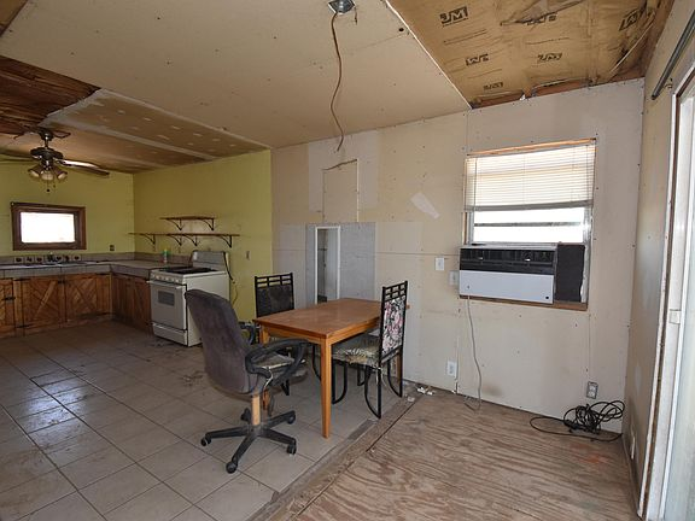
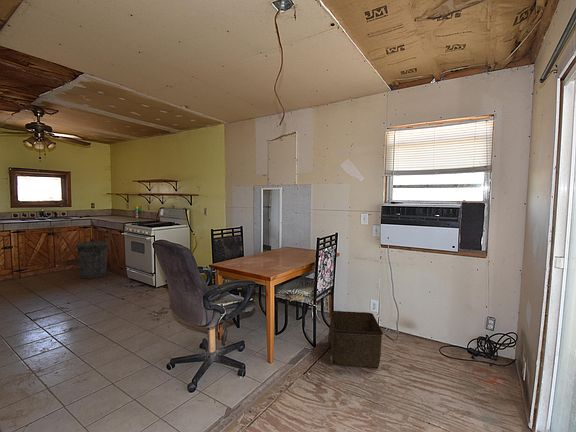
+ storage bin [327,310,384,369]
+ trash can [74,238,110,279]
